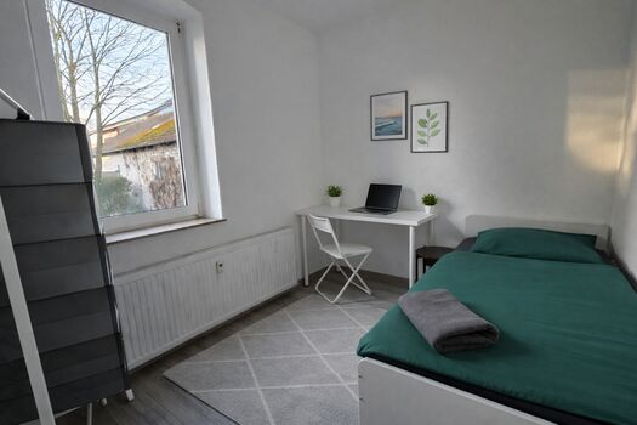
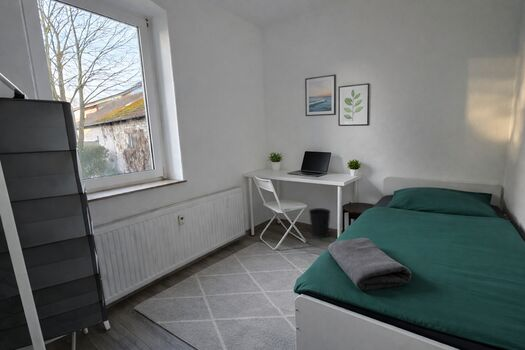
+ wastebasket [308,207,332,239]
